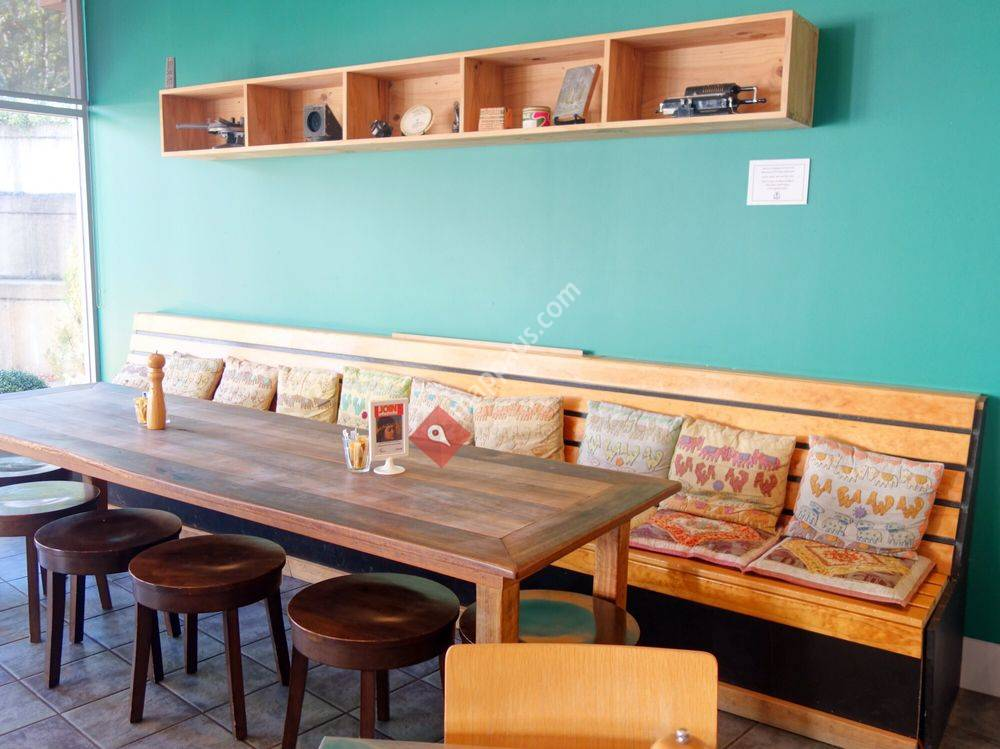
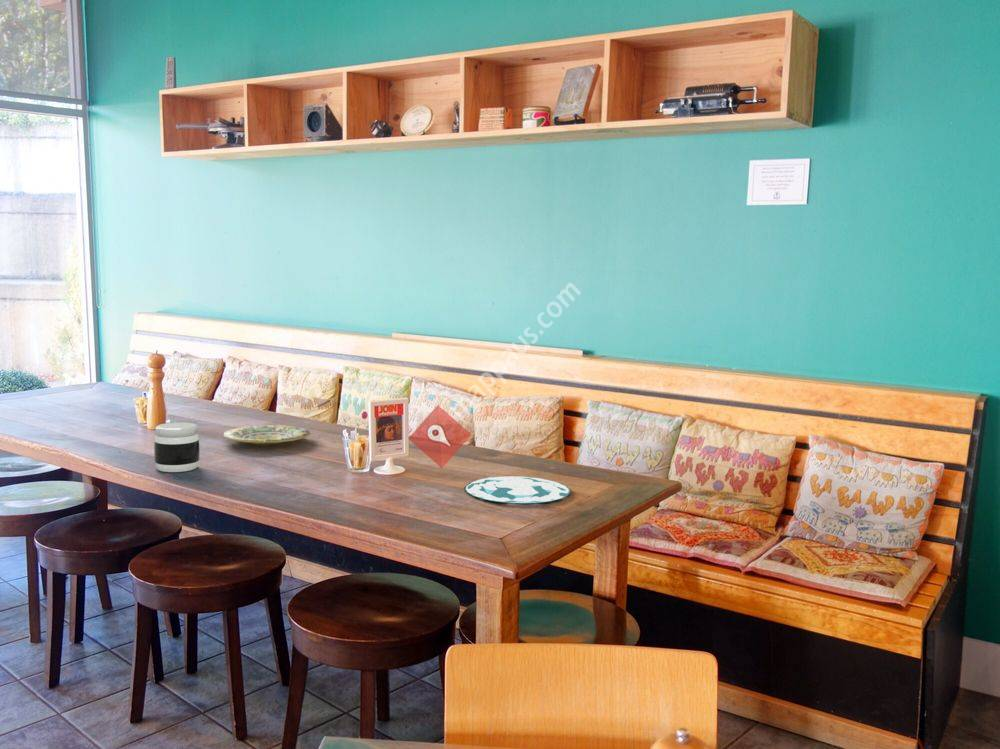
+ plate [464,475,571,504]
+ jar [153,421,201,473]
+ plate [223,424,311,446]
